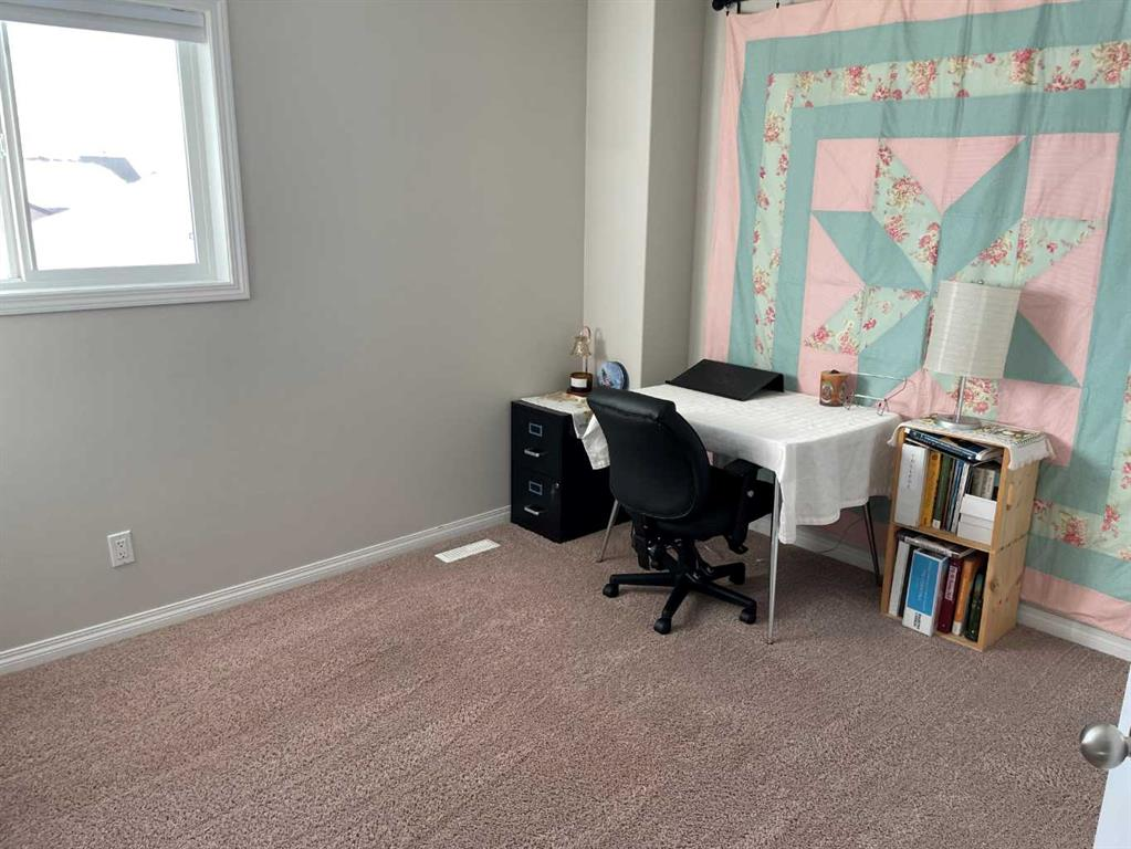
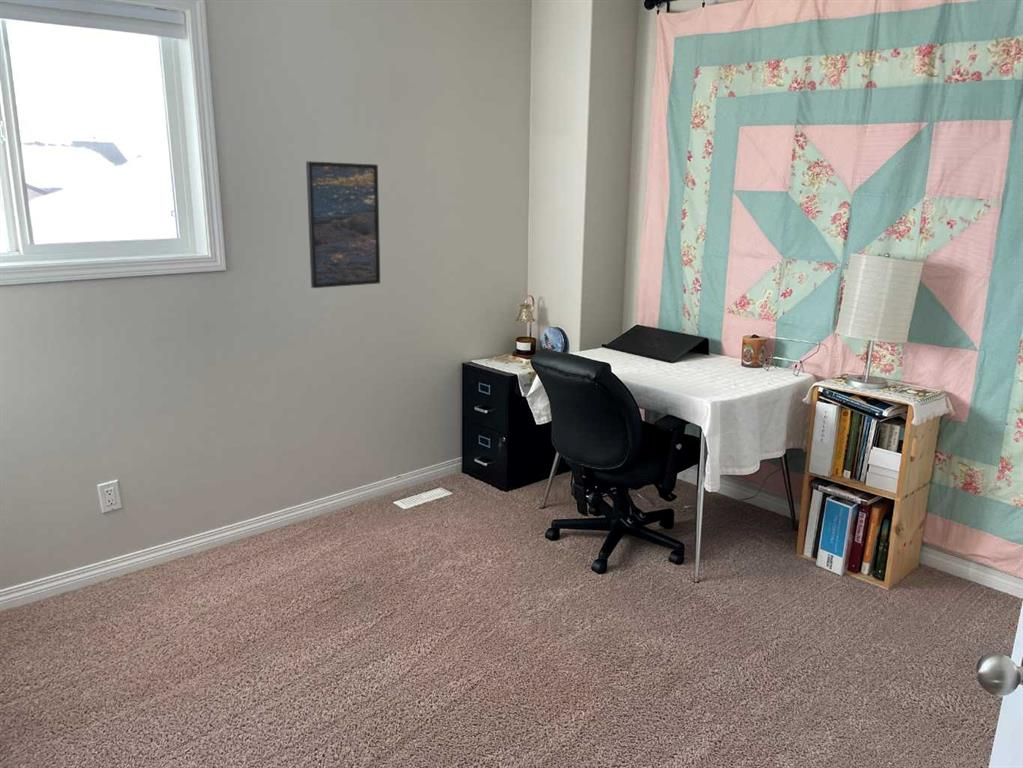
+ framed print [305,160,381,289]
